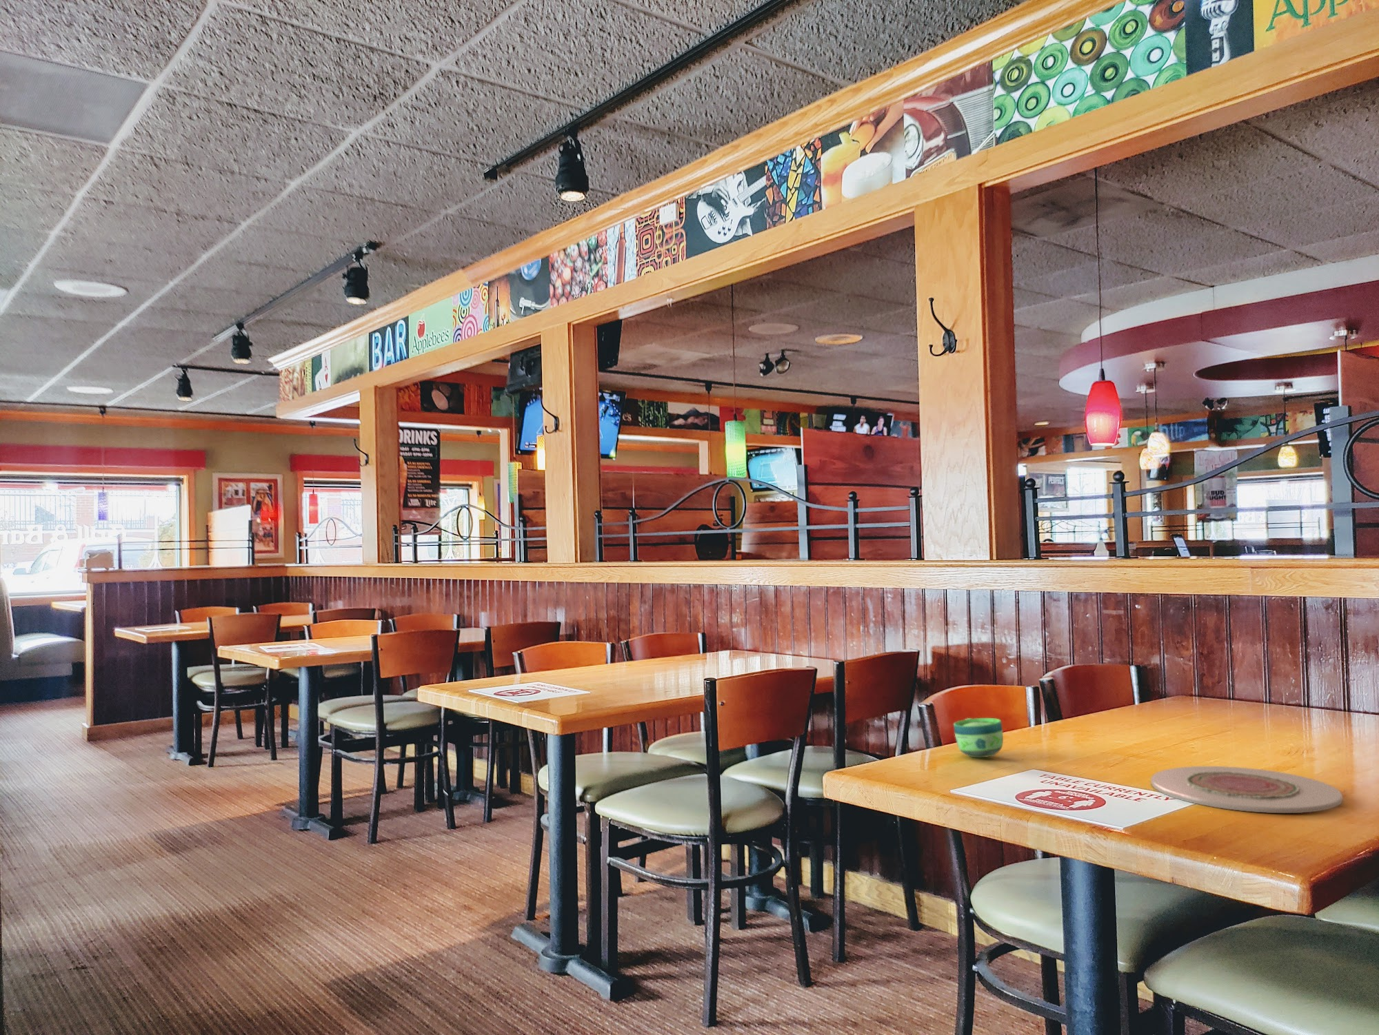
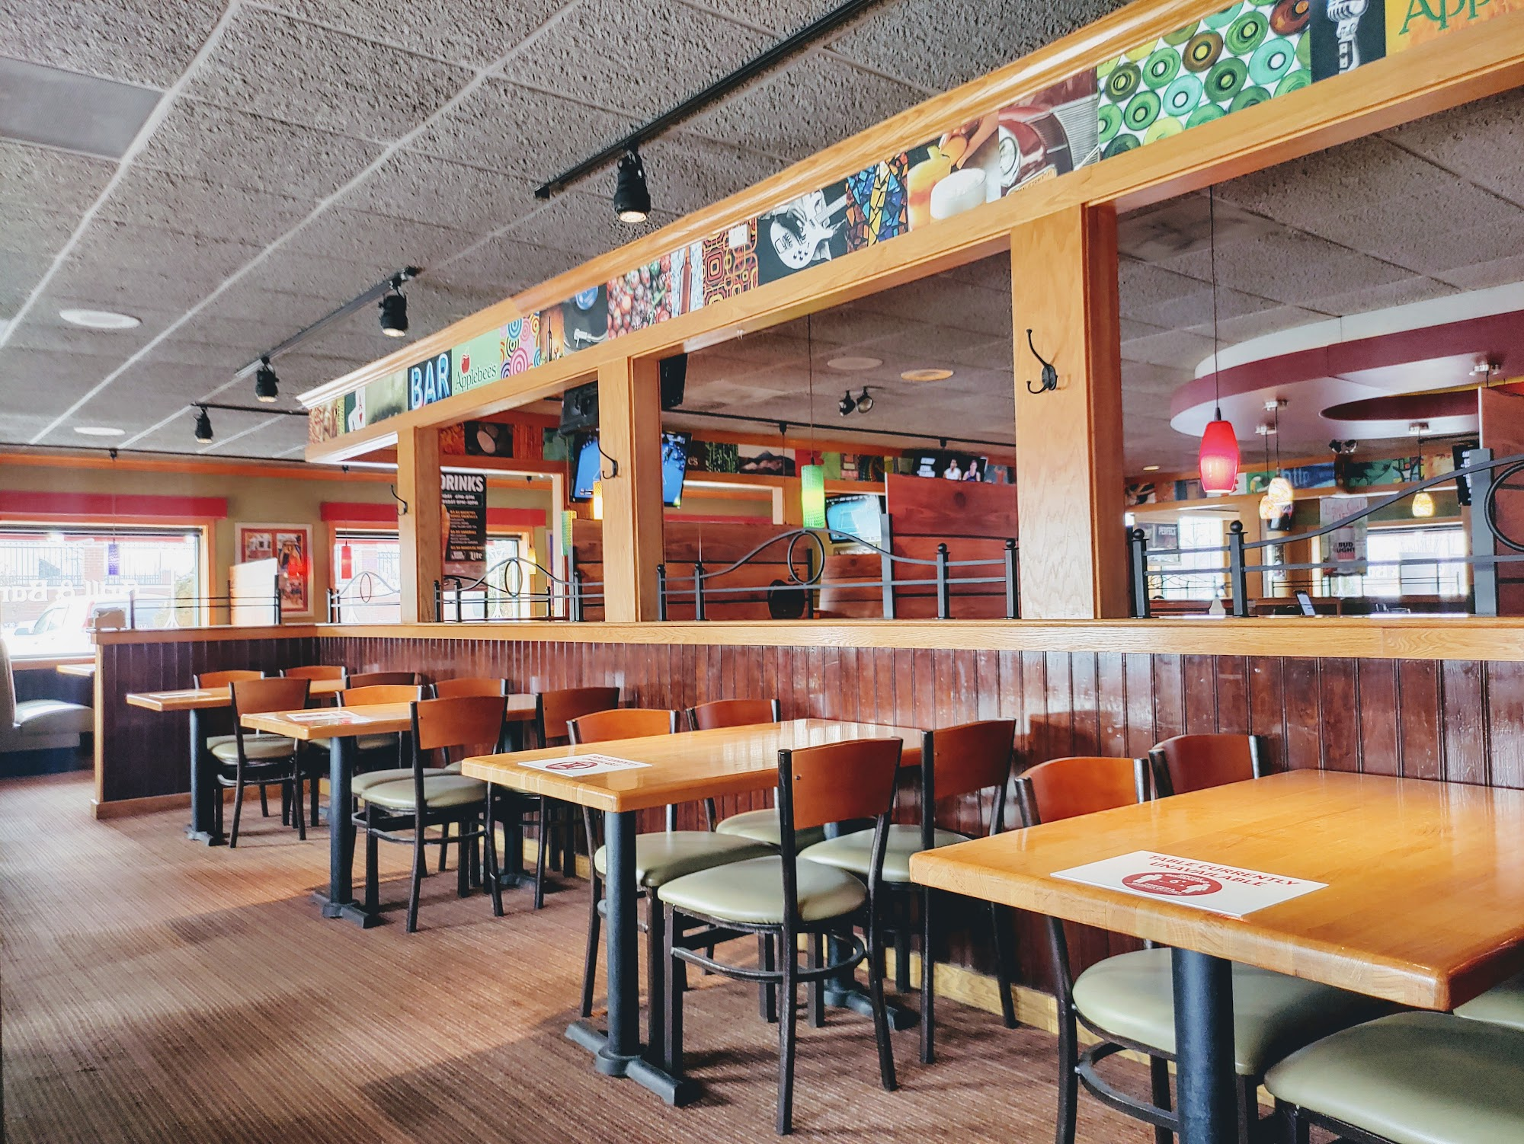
- plate [1151,765,1343,814]
- cup [953,718,1004,758]
